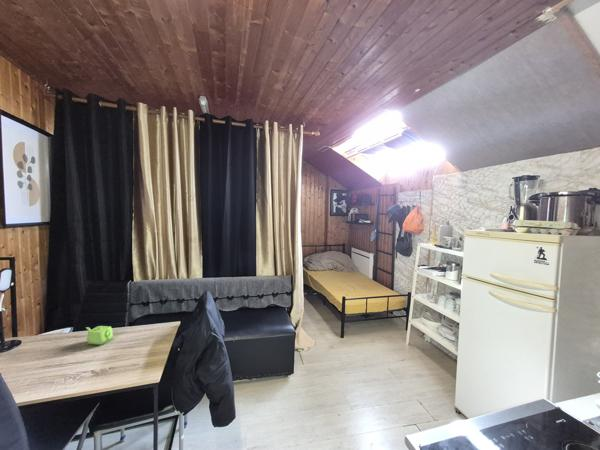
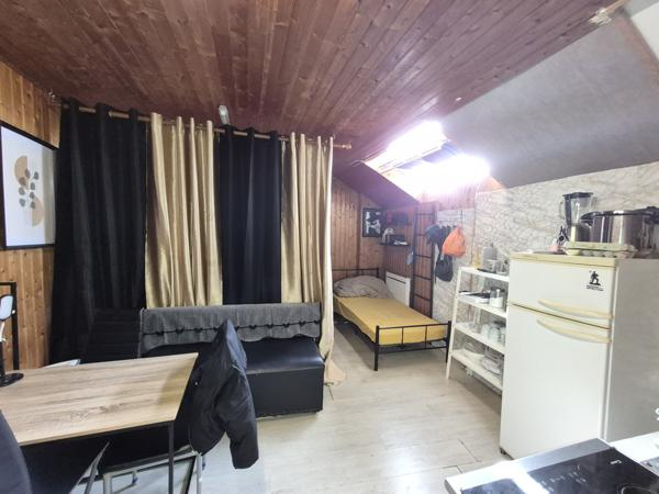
- teapot [85,325,114,346]
